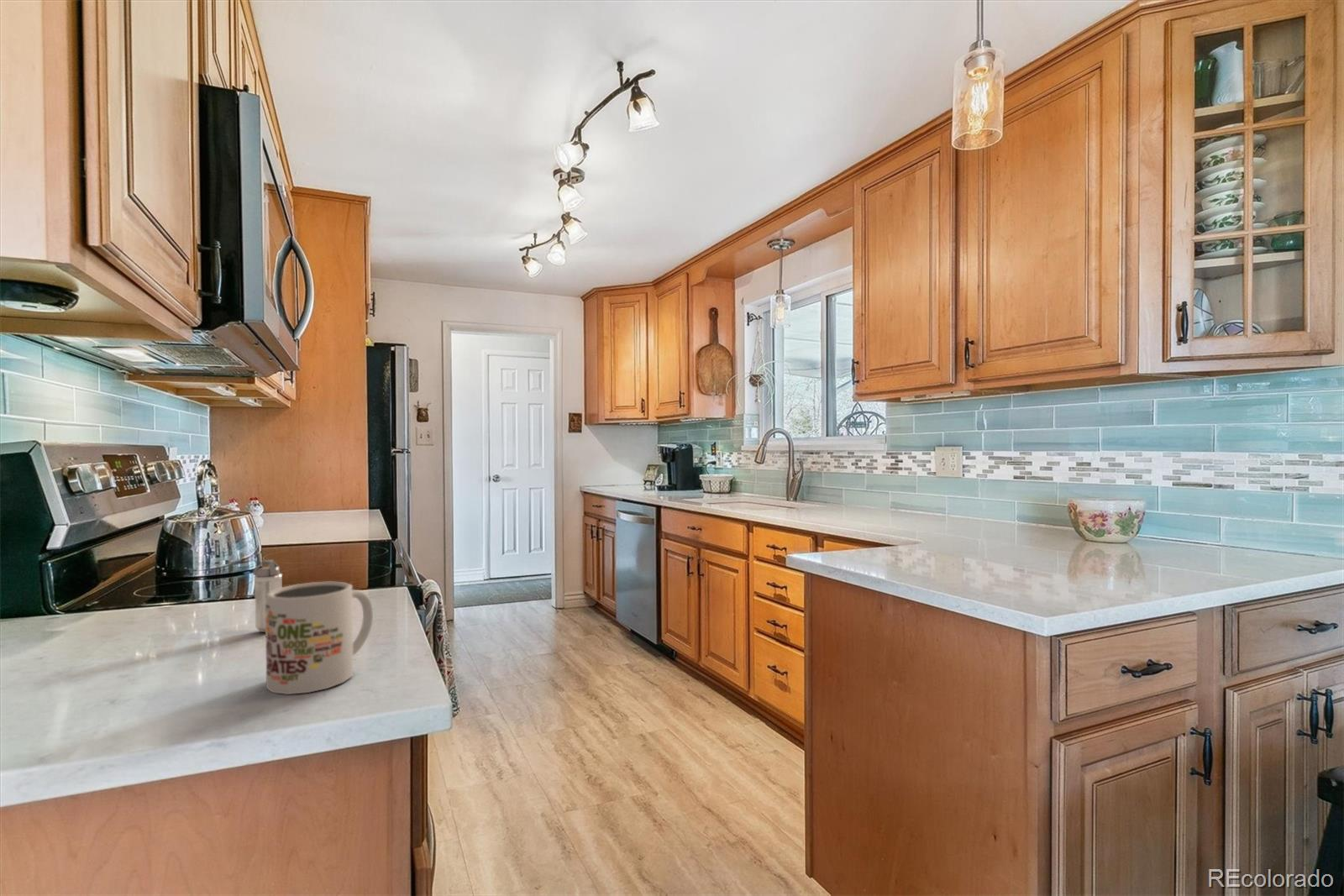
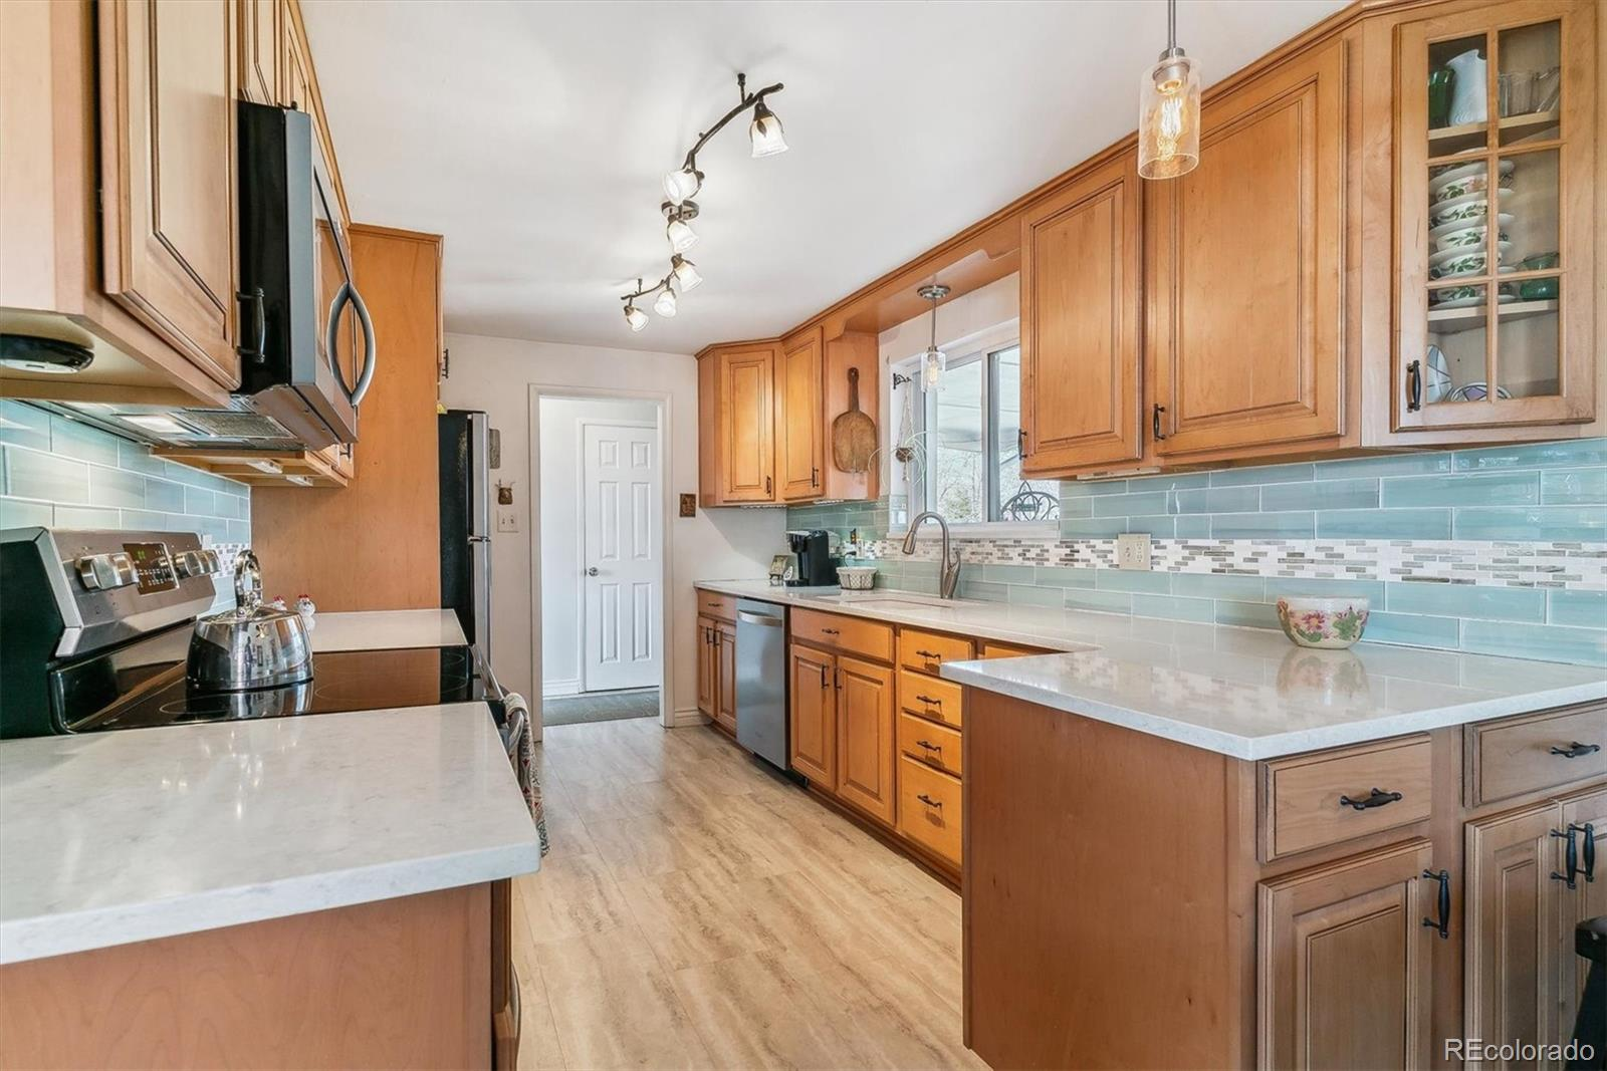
- mug [265,580,374,695]
- shaker [252,558,283,633]
